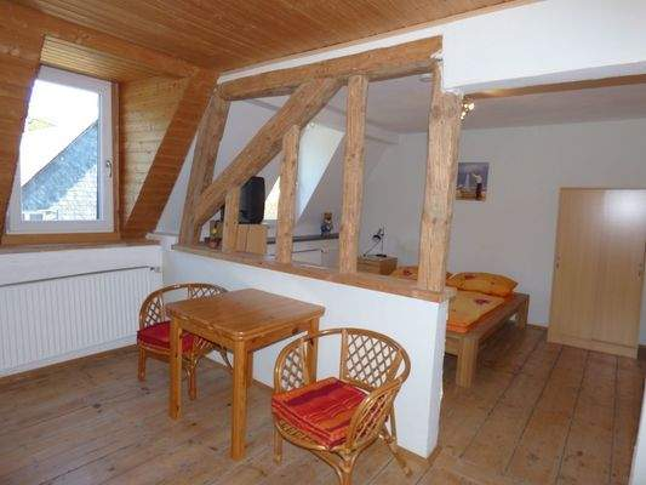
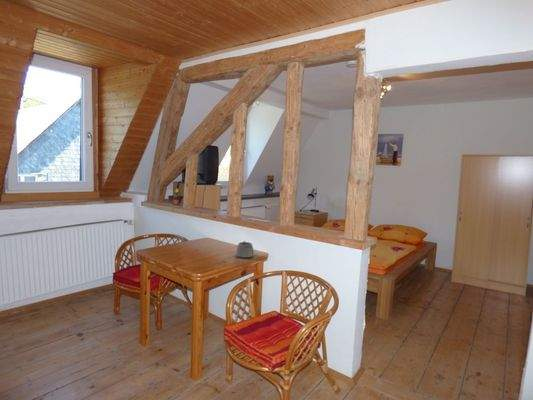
+ mug [235,240,258,259]
